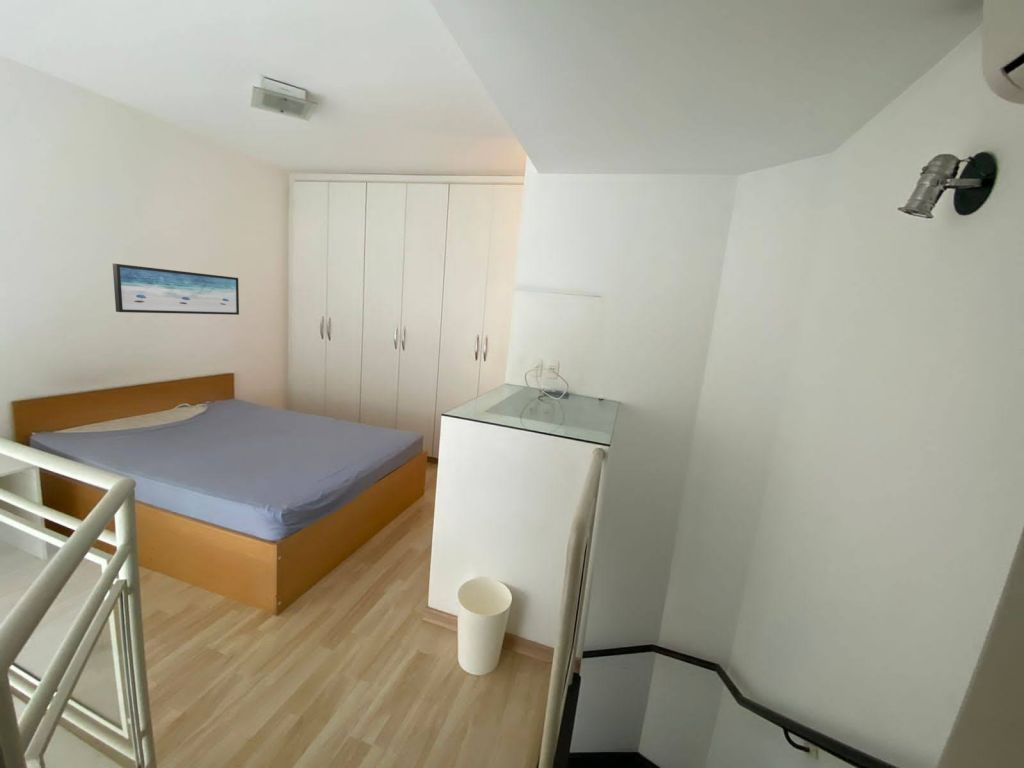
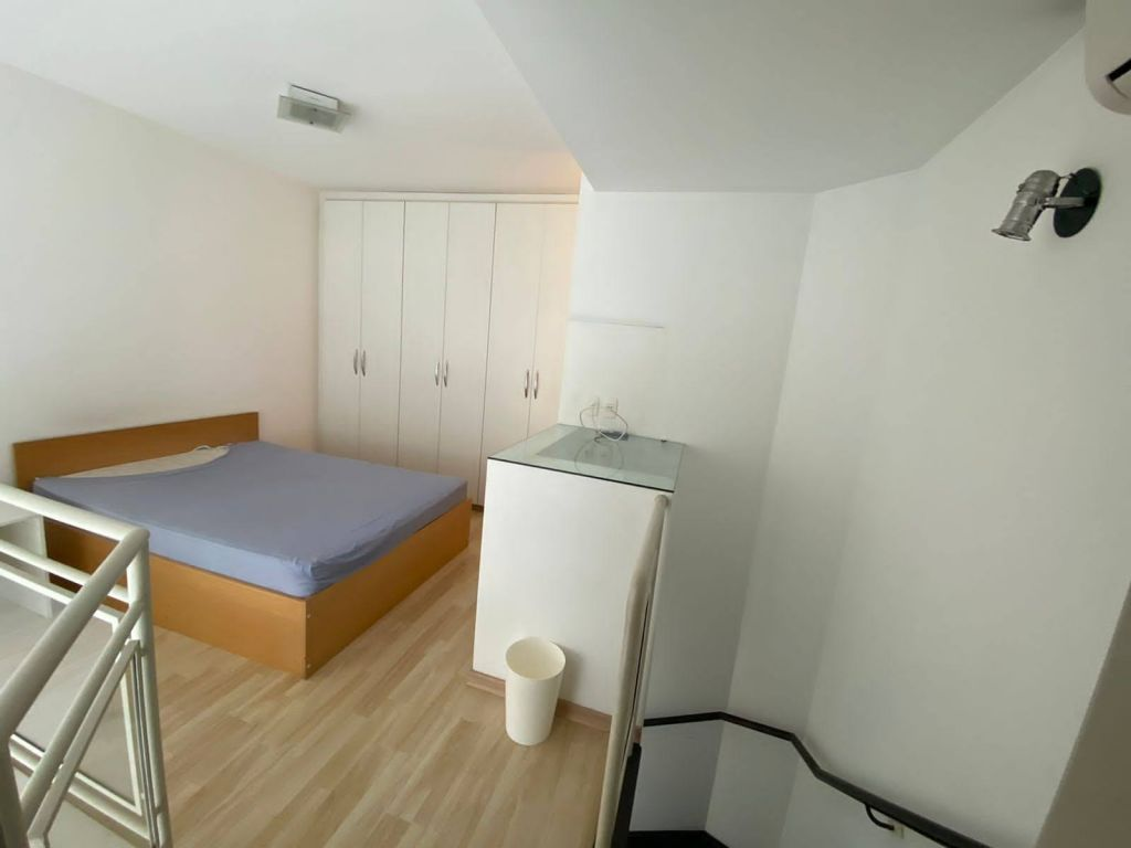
- wall art [112,263,240,316]
